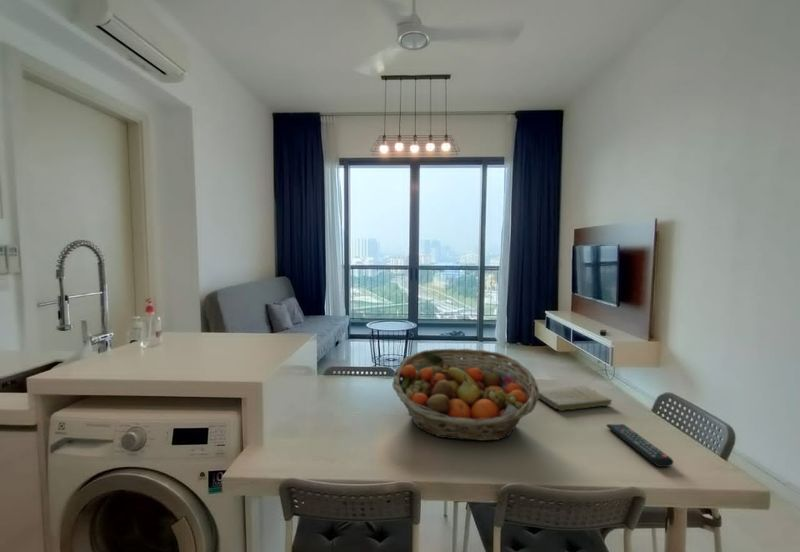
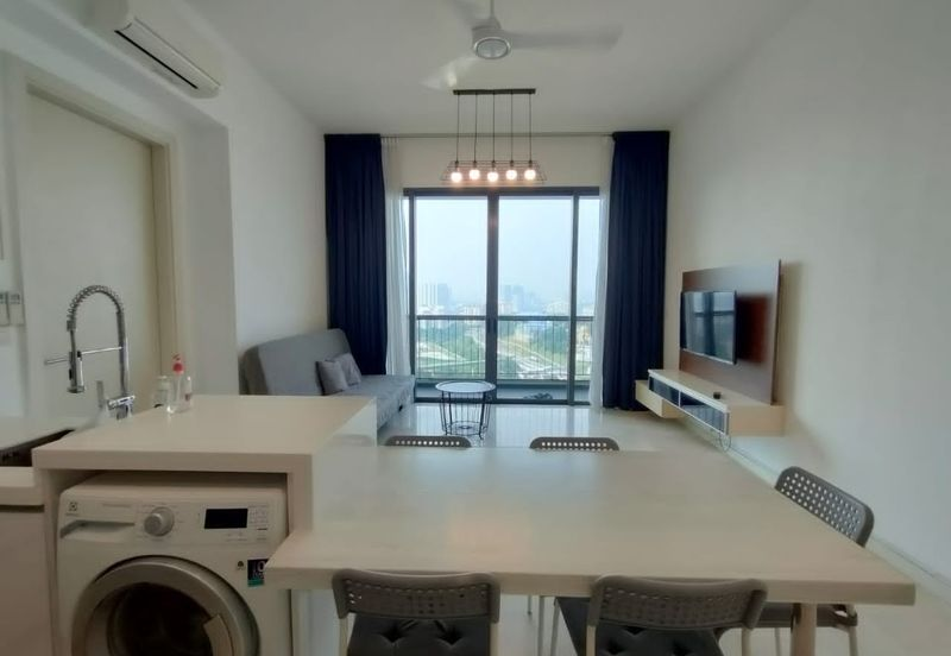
- remote control [605,423,675,468]
- fruit basket [391,347,539,442]
- book [538,384,613,412]
